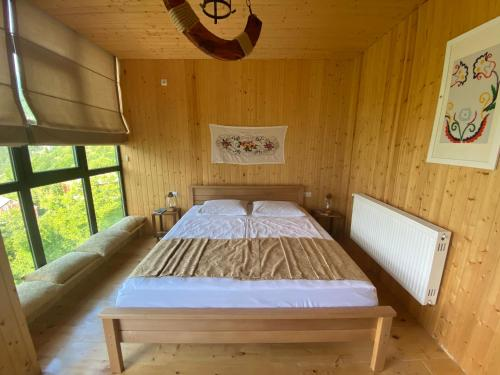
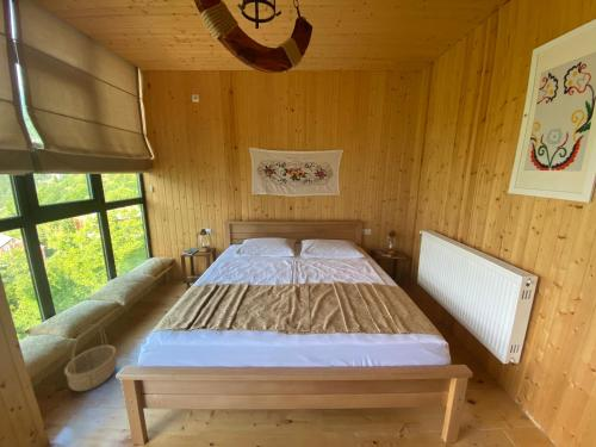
+ basket [63,323,118,392]
